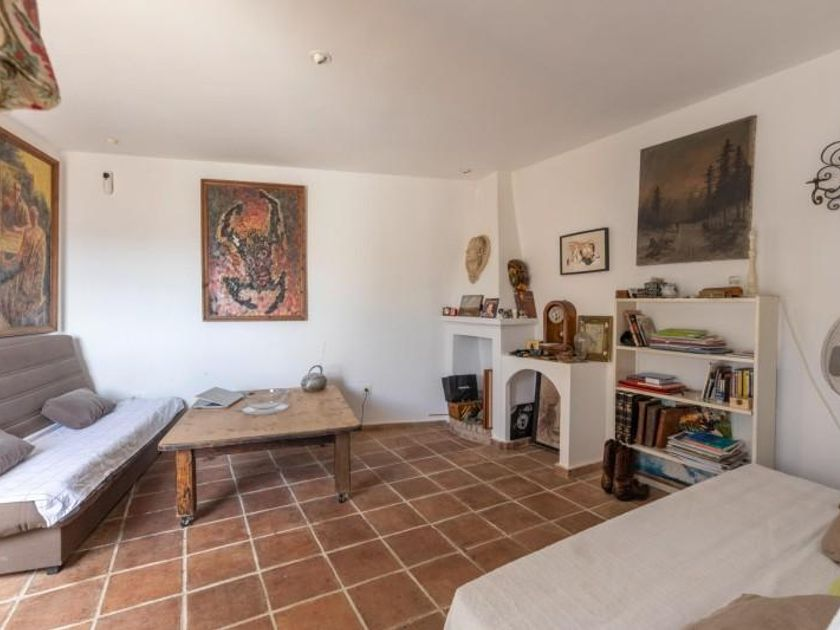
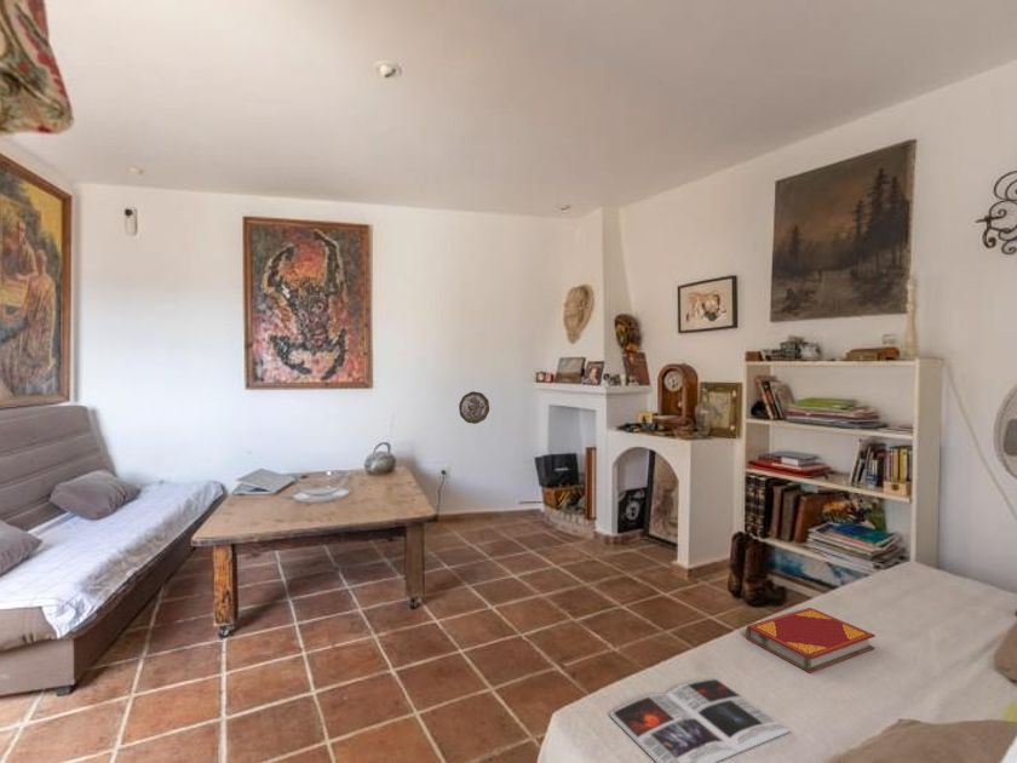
+ decorative plate [458,390,490,425]
+ hardback book [745,607,877,675]
+ magazine [608,677,792,763]
